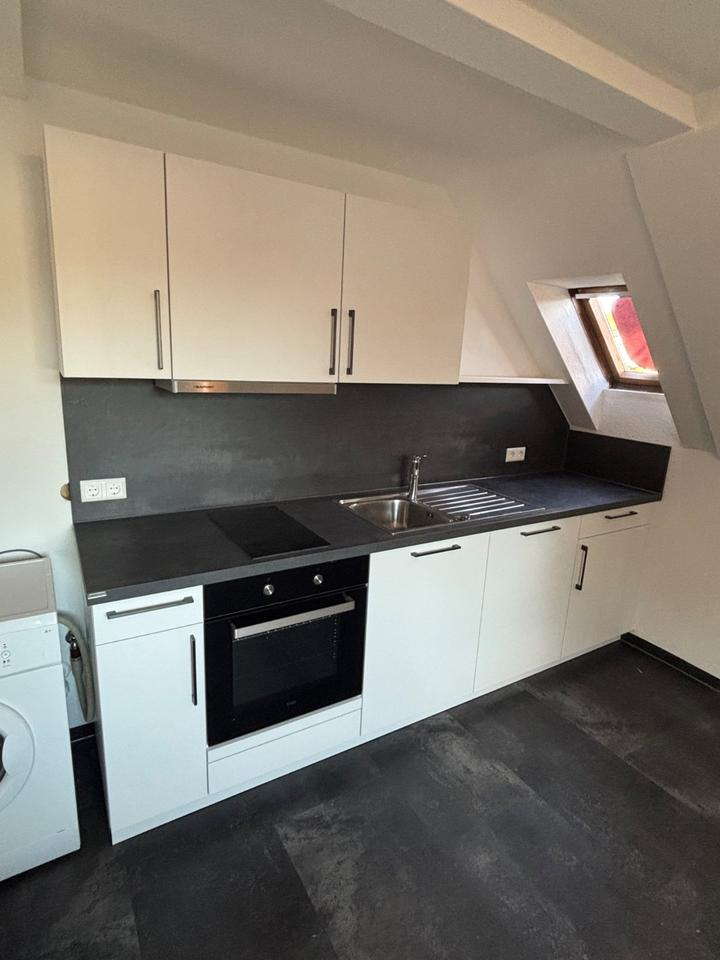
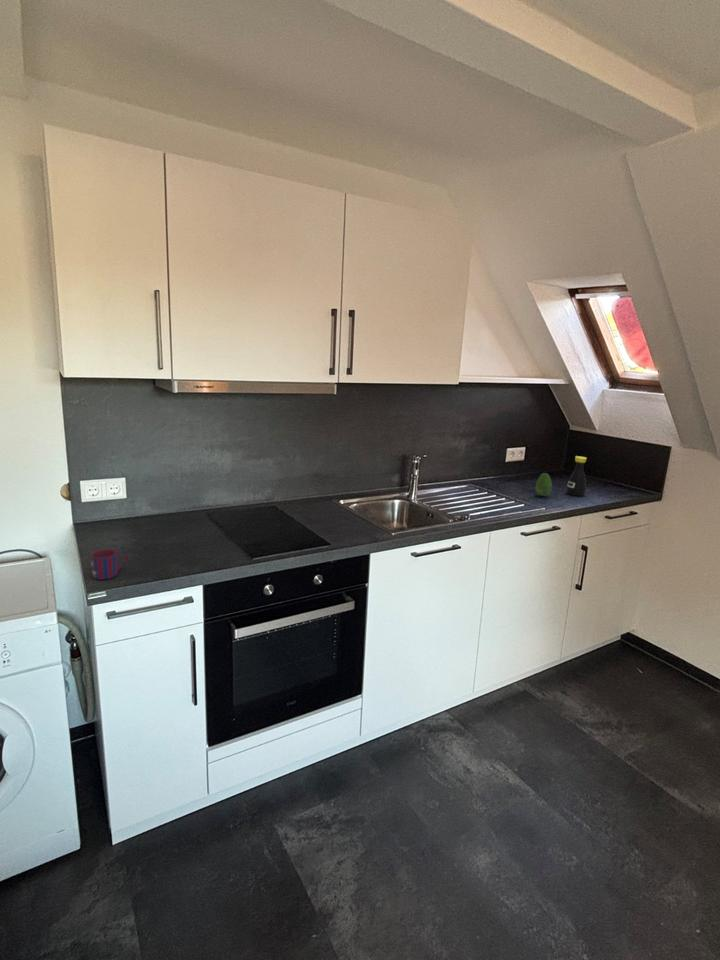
+ mug [90,548,129,581]
+ bottle [565,455,588,497]
+ fruit [535,472,553,497]
